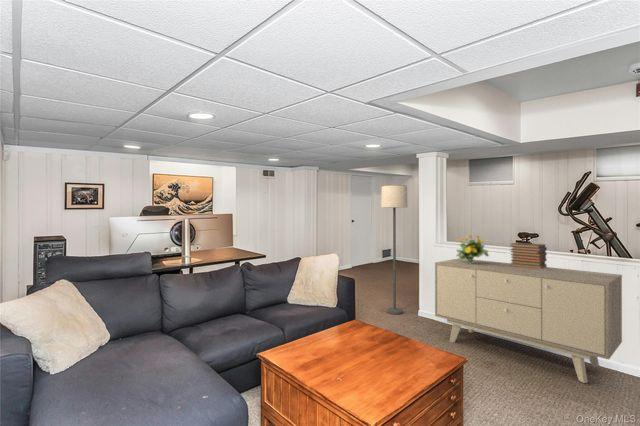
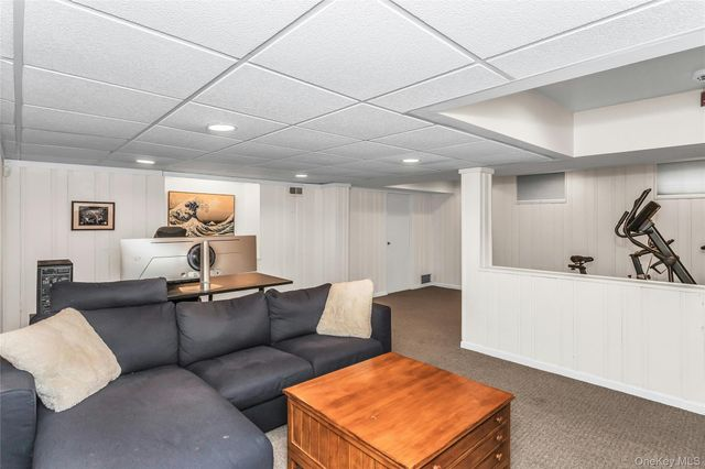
- sideboard [434,257,623,384]
- book stack [509,242,548,269]
- lamp [380,184,409,315]
- flowering plant [455,234,490,264]
